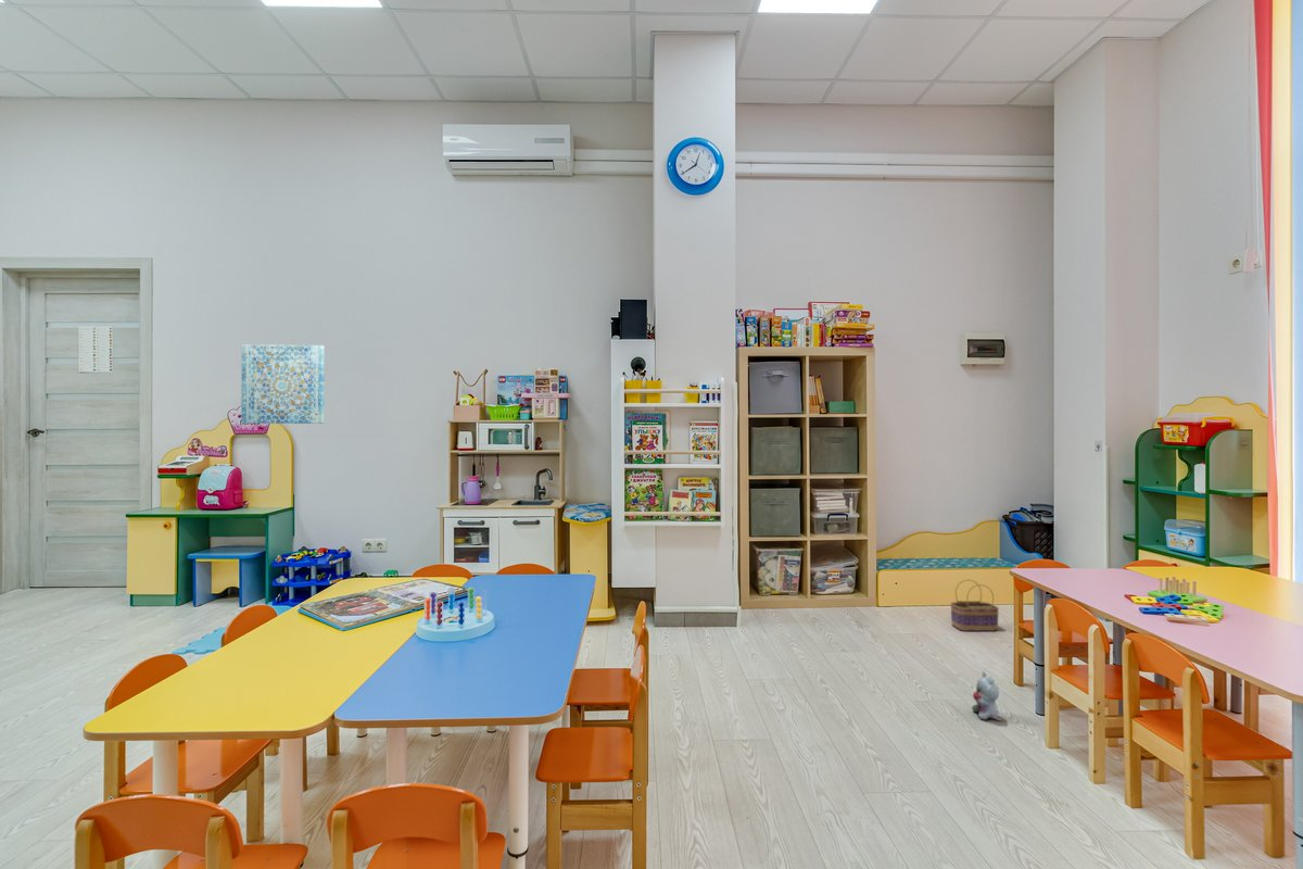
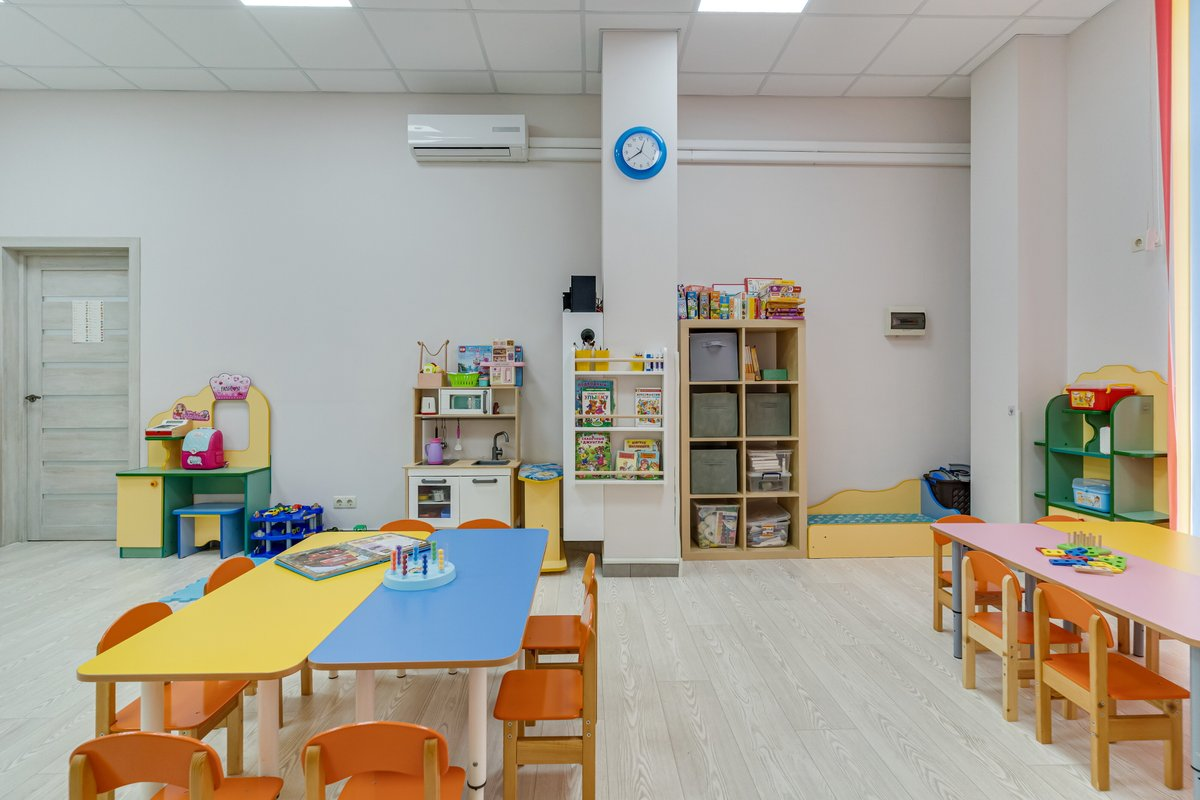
- plush toy [971,669,1002,721]
- wall art [240,343,326,425]
- basket [949,579,1000,632]
